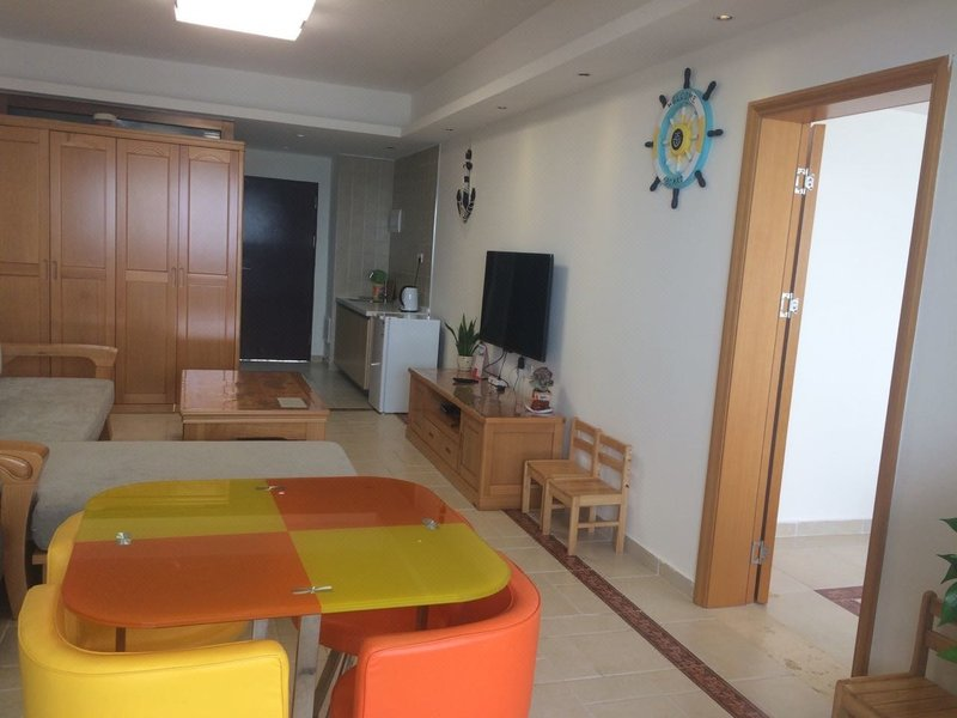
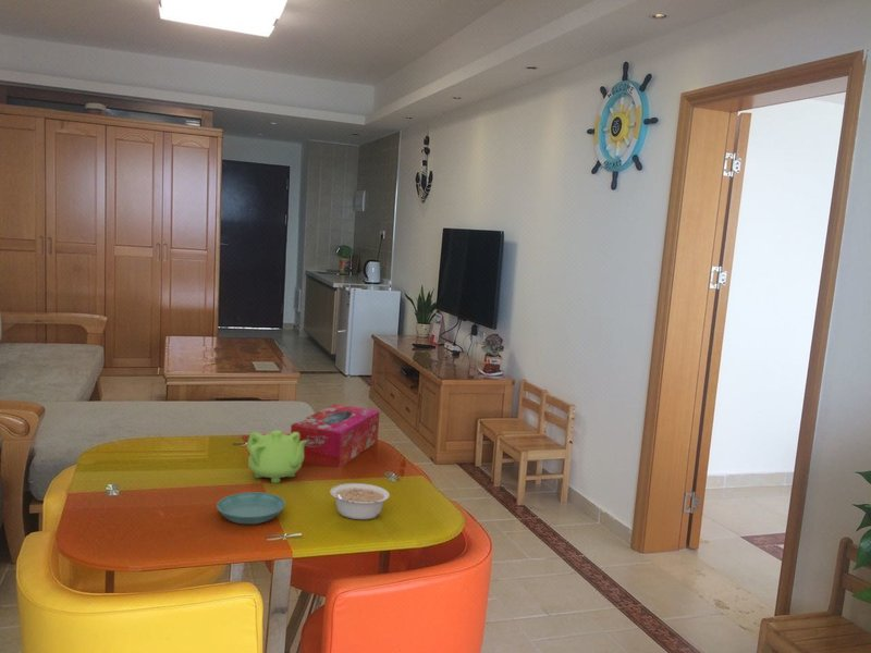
+ tissue box [290,403,381,469]
+ legume [329,482,391,520]
+ saucer [216,491,286,526]
+ teapot [245,429,307,484]
